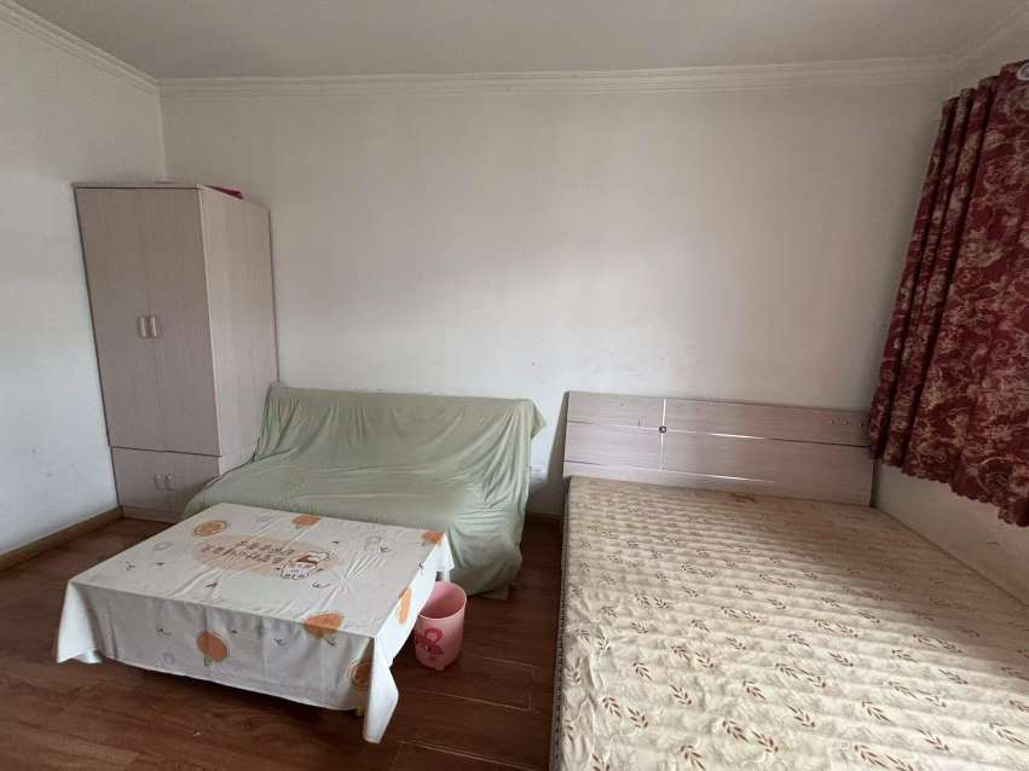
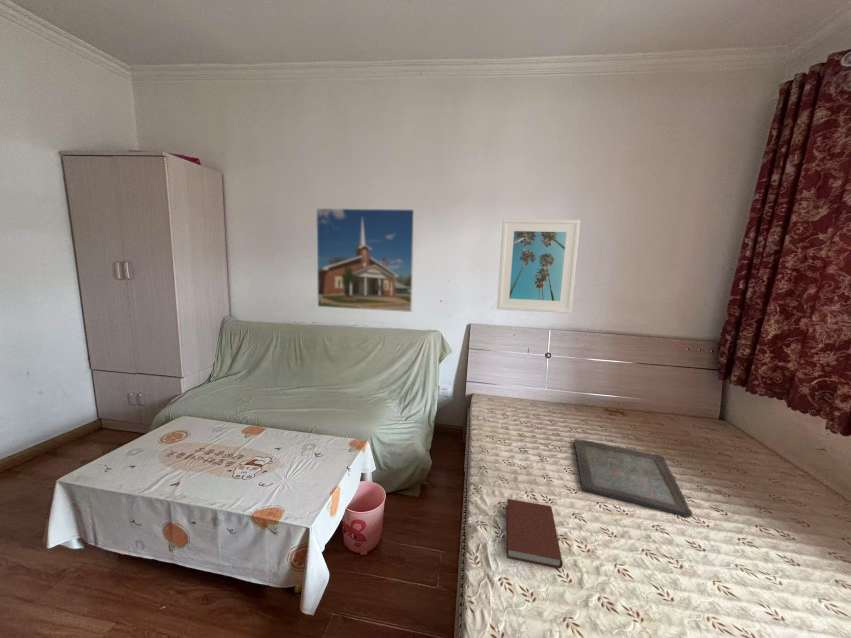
+ book [506,498,564,569]
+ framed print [496,218,581,314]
+ serving tray [573,438,693,518]
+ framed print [315,207,416,313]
